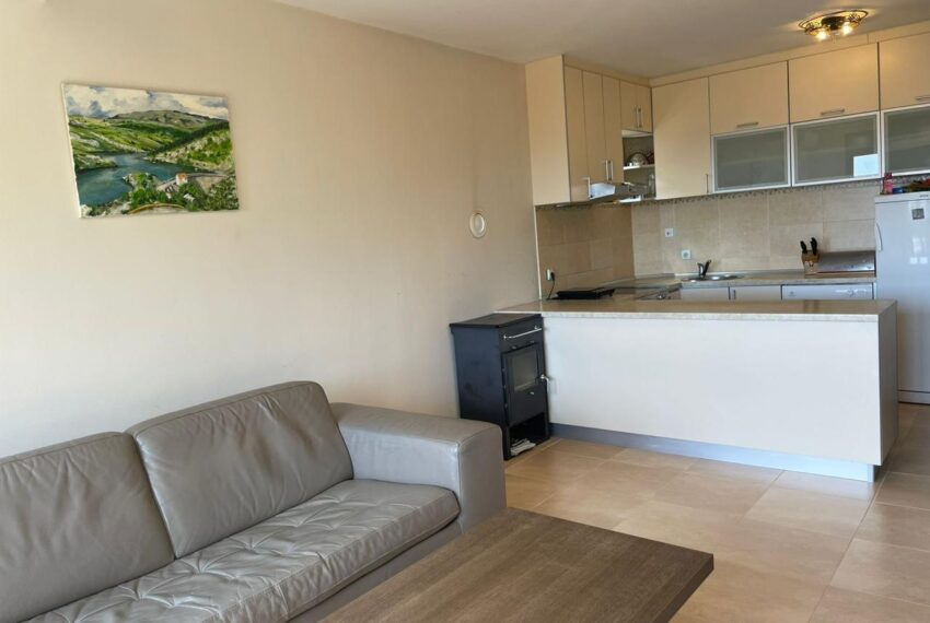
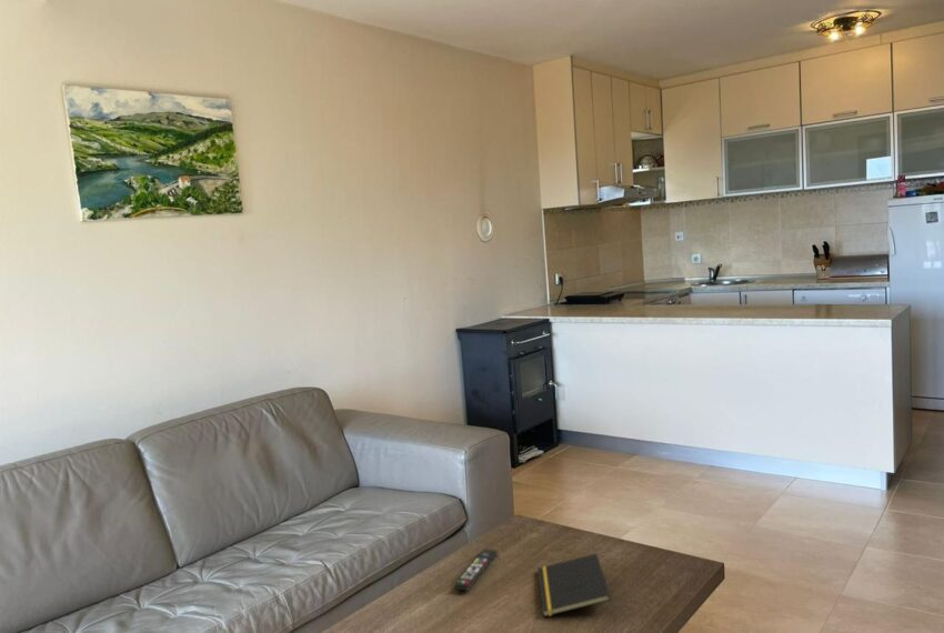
+ remote control [453,547,499,592]
+ notepad [536,552,612,617]
